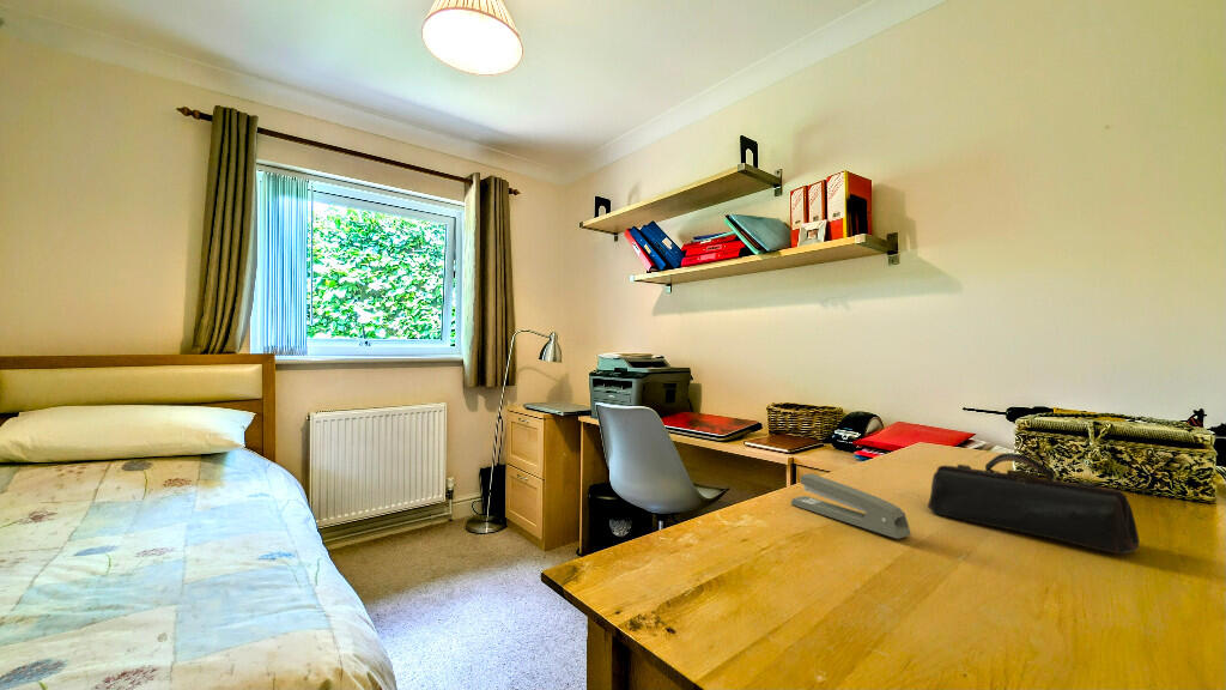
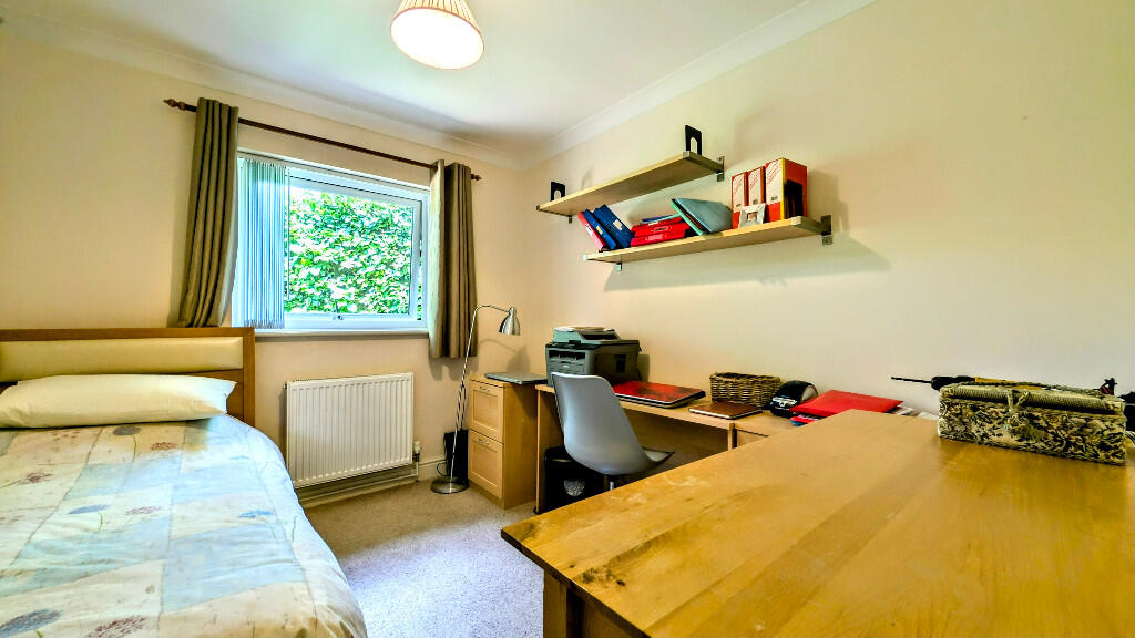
- stapler [790,472,912,540]
- pencil case [927,452,1141,555]
